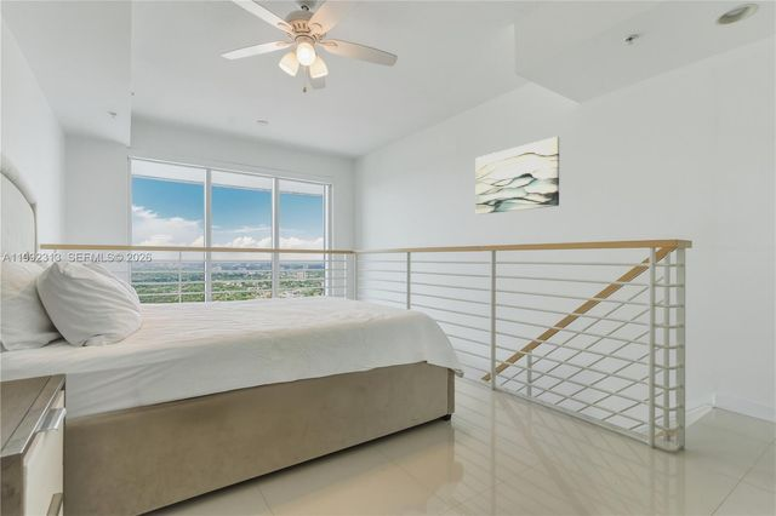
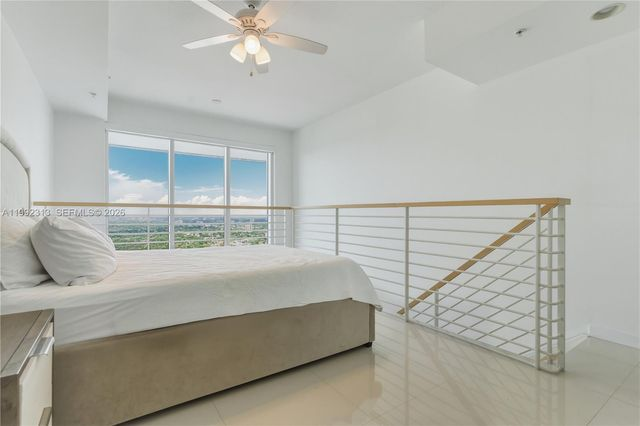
- wall art [475,136,560,216]
